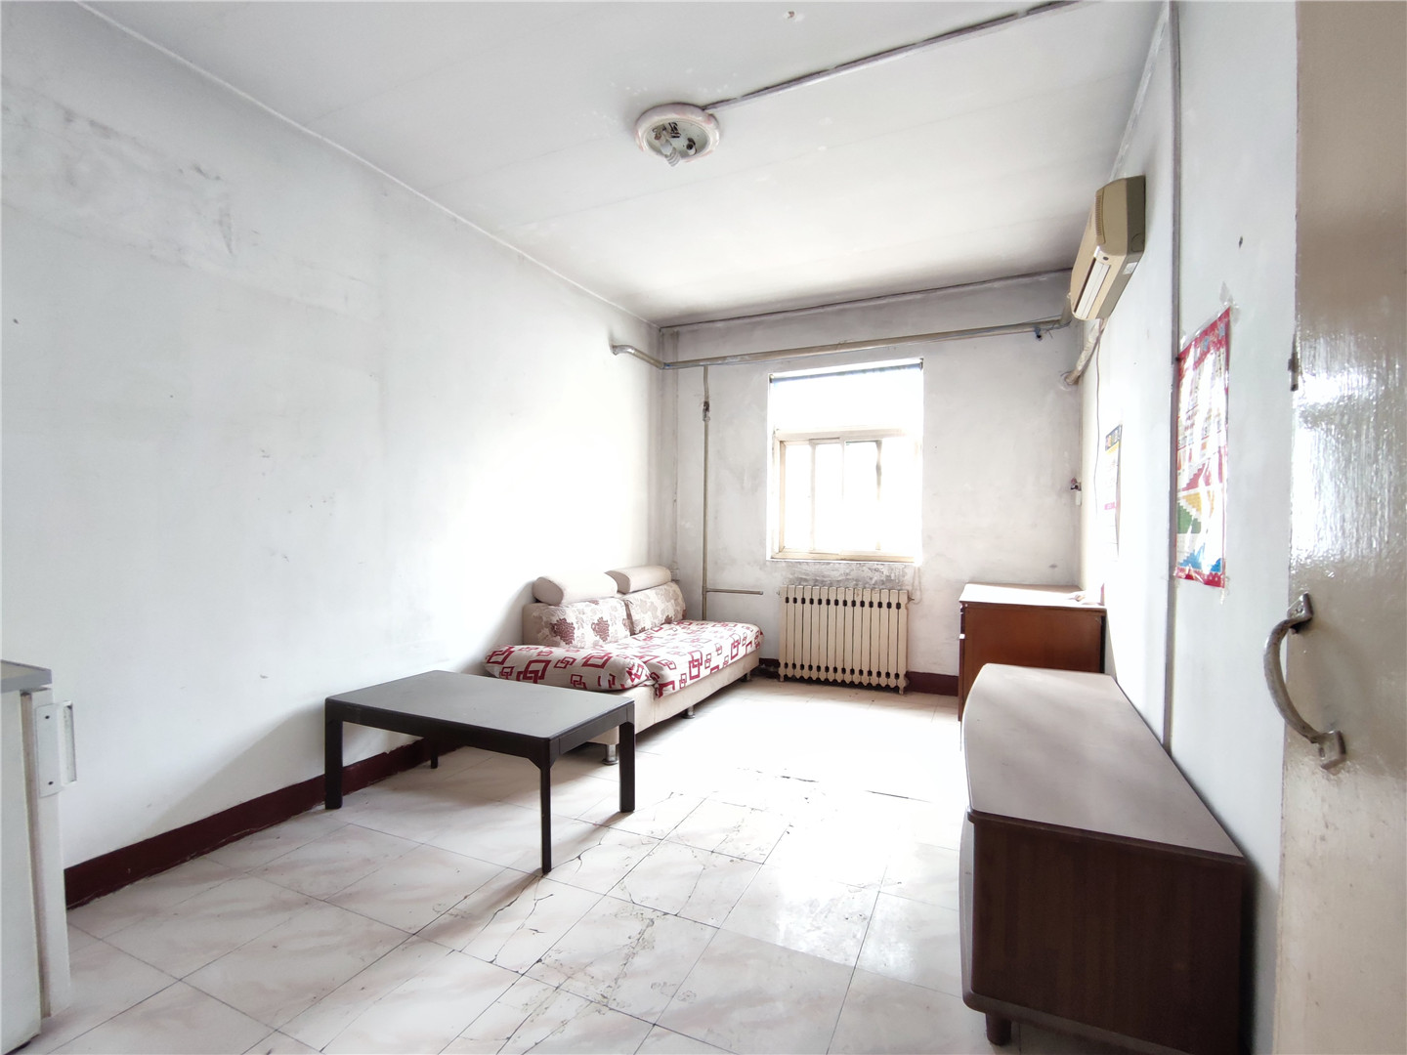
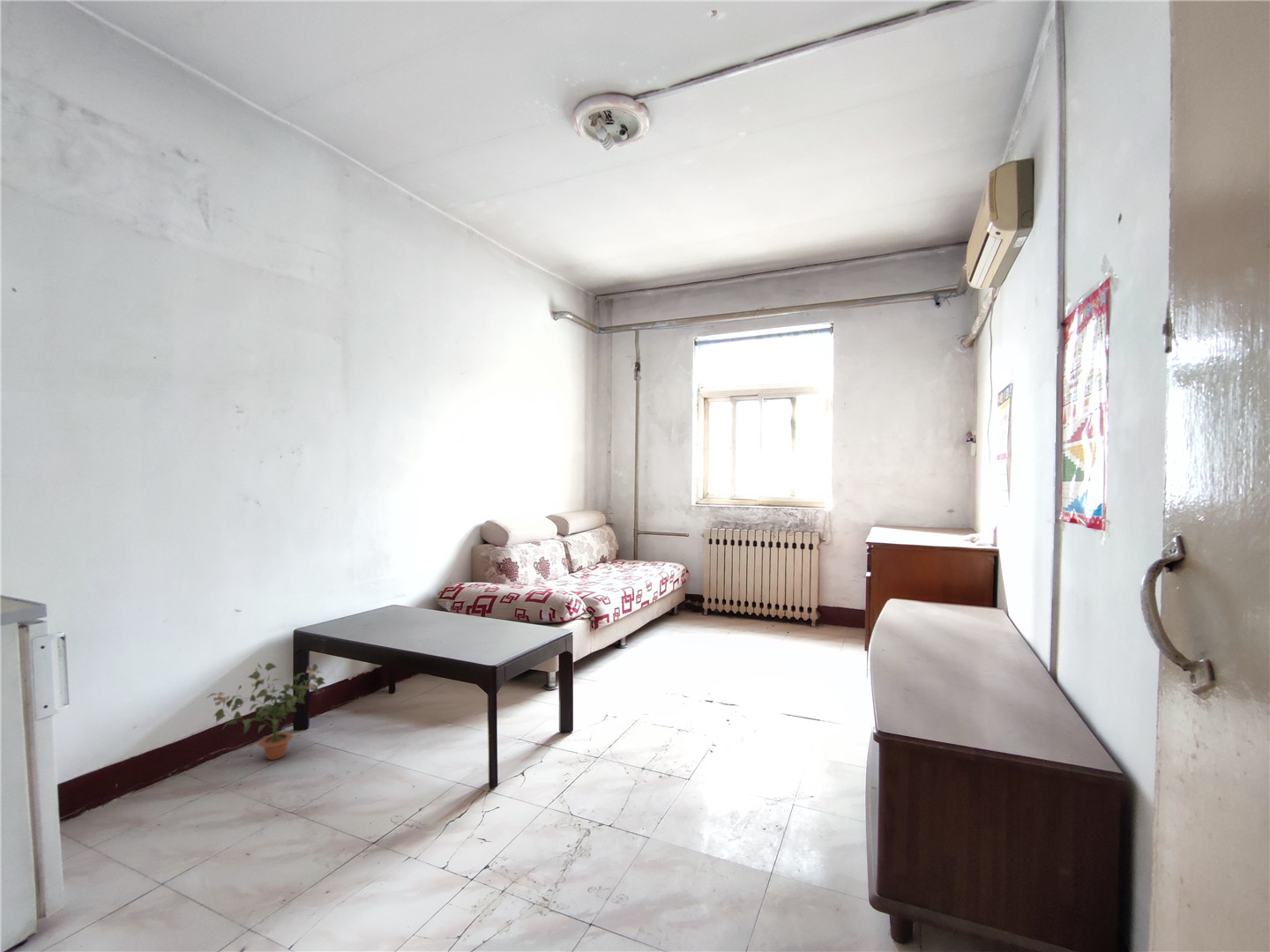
+ potted plant [205,662,326,761]
